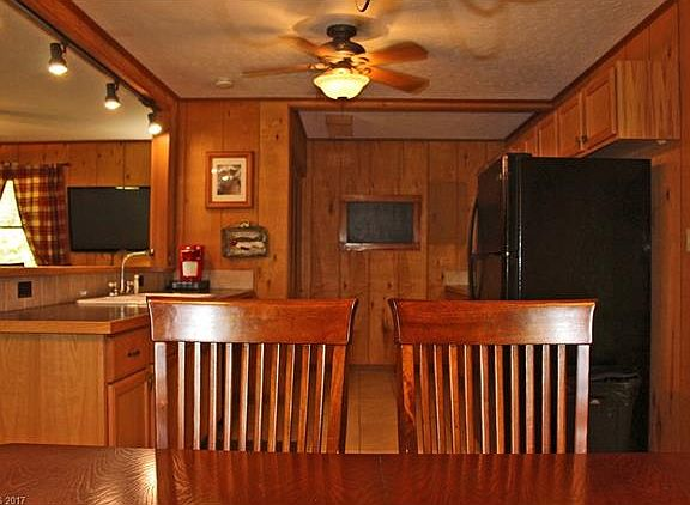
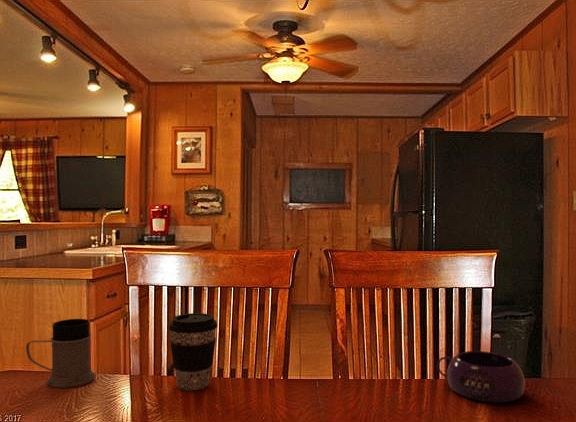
+ coffee cup [168,312,218,391]
+ mug [25,318,96,389]
+ bowl [436,350,526,404]
